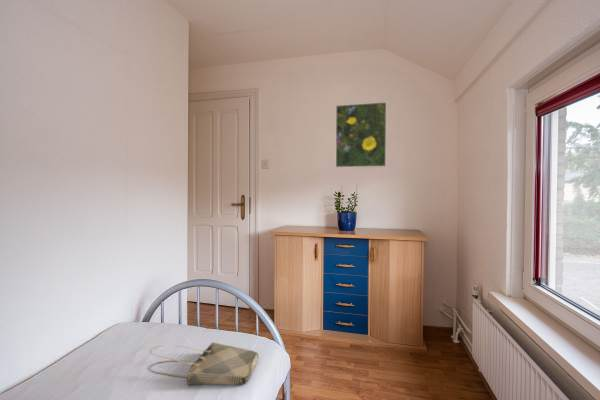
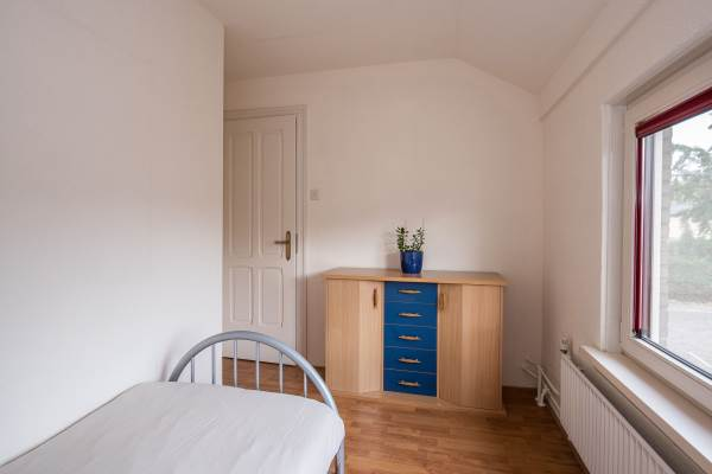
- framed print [335,101,387,169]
- tote bag [148,341,259,386]
